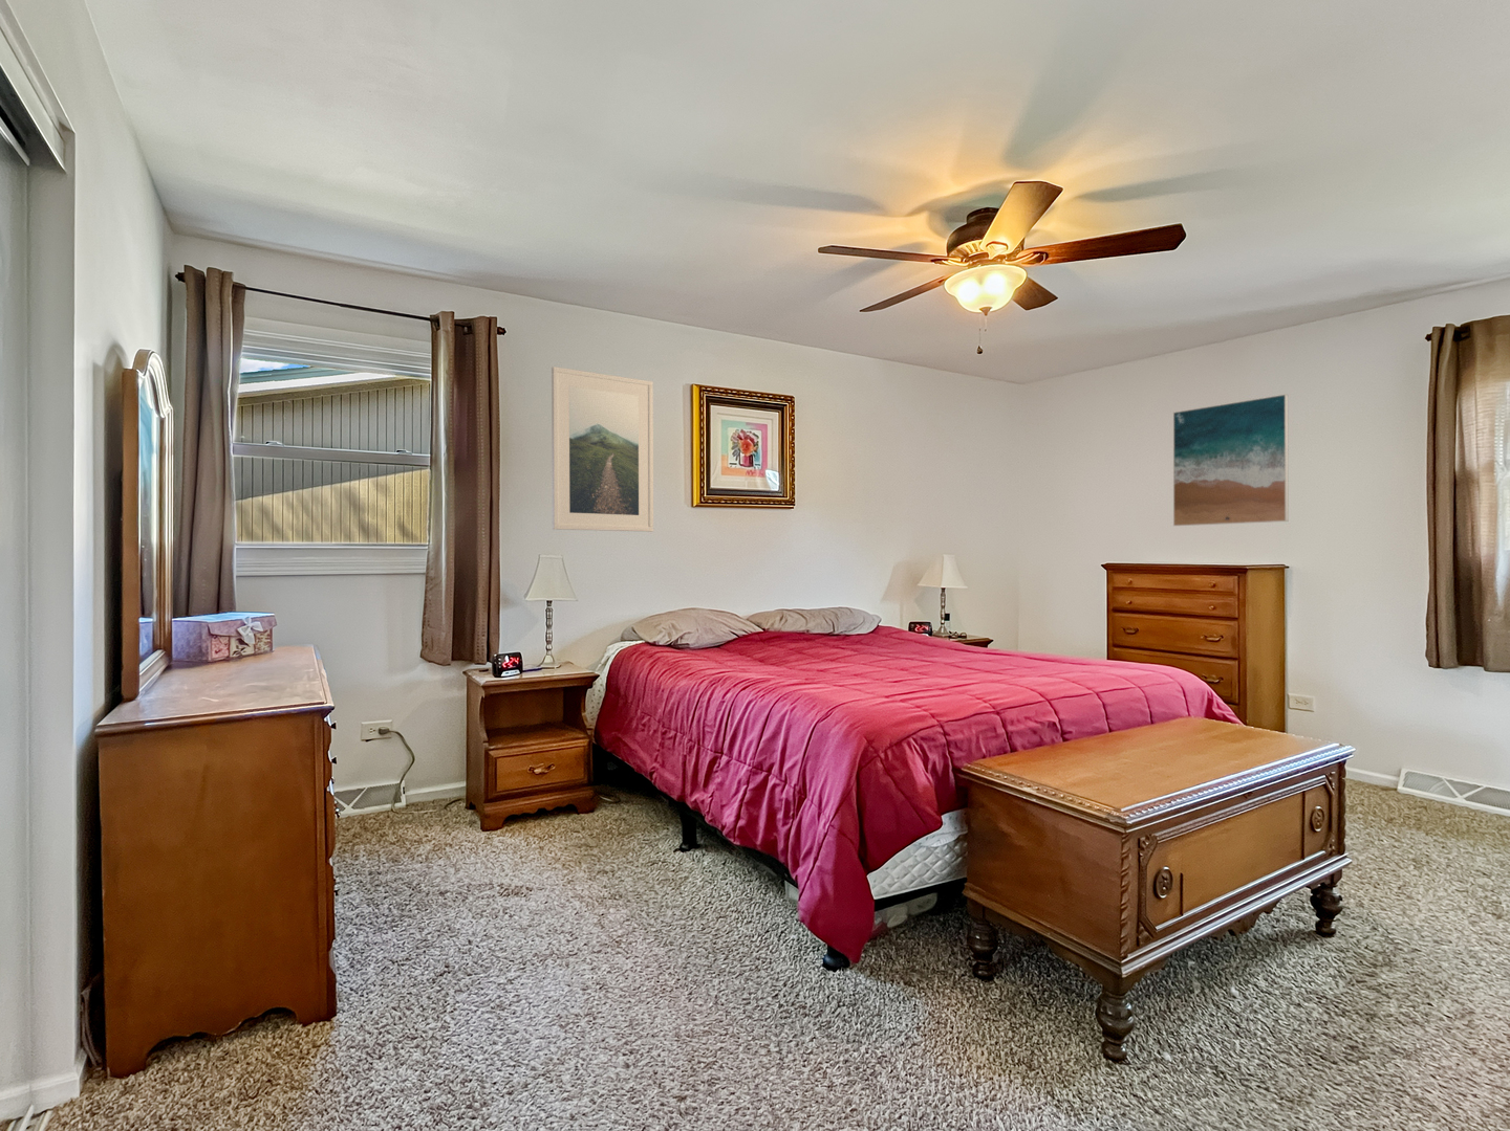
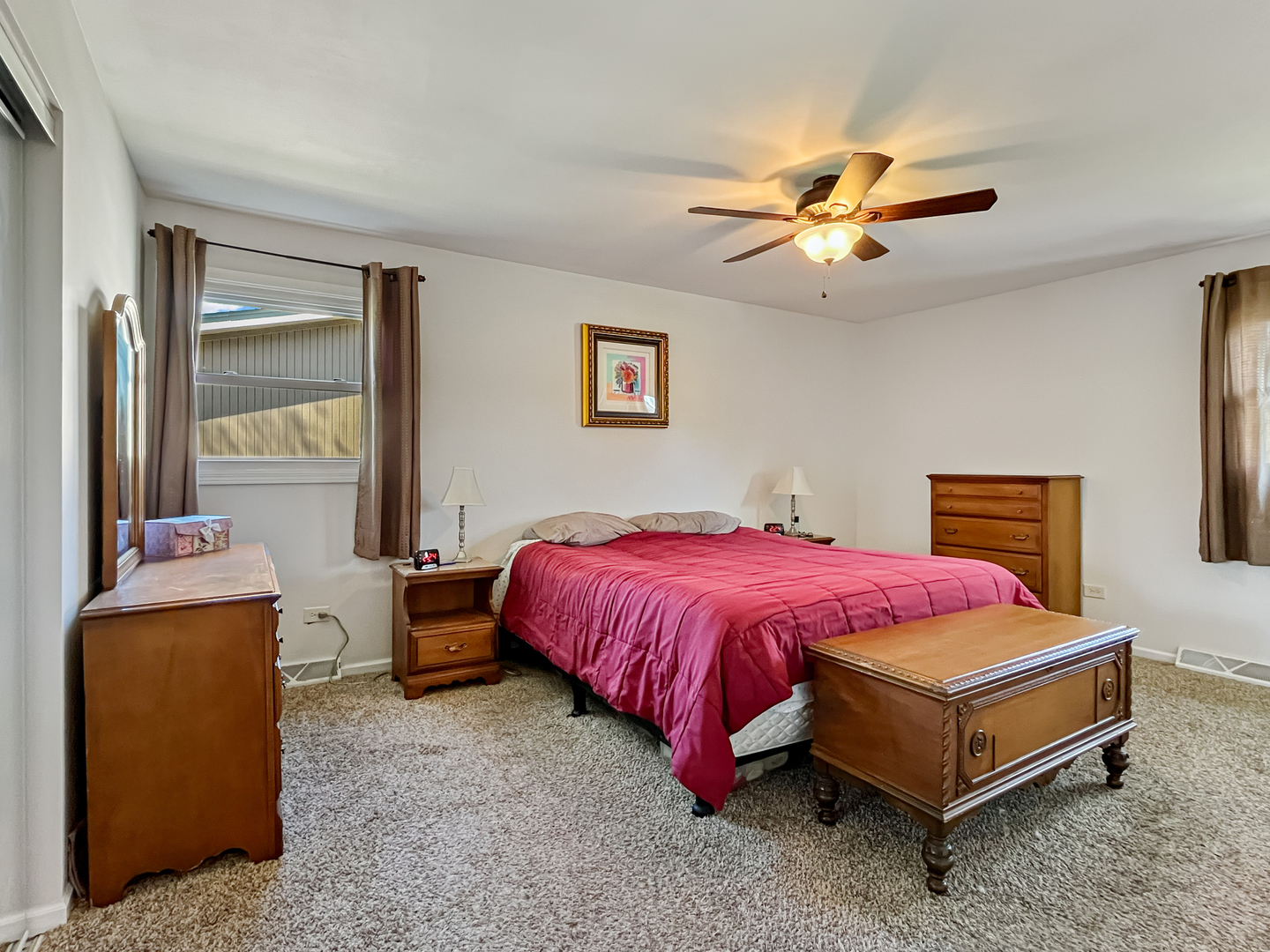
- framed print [550,366,654,533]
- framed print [1172,393,1289,526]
